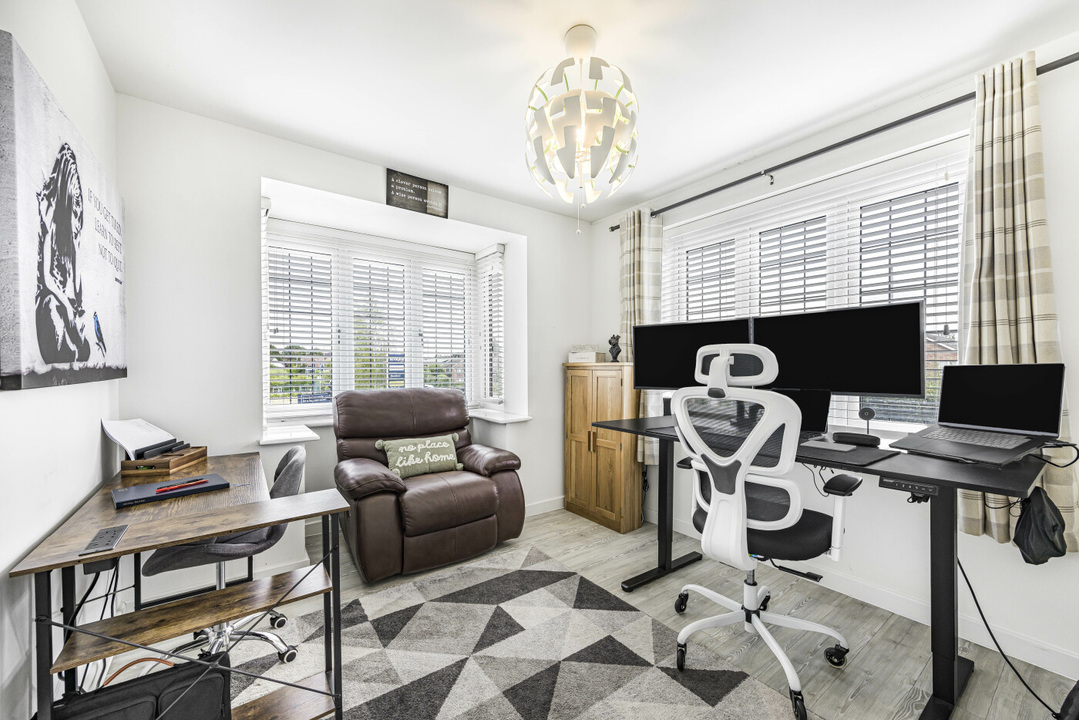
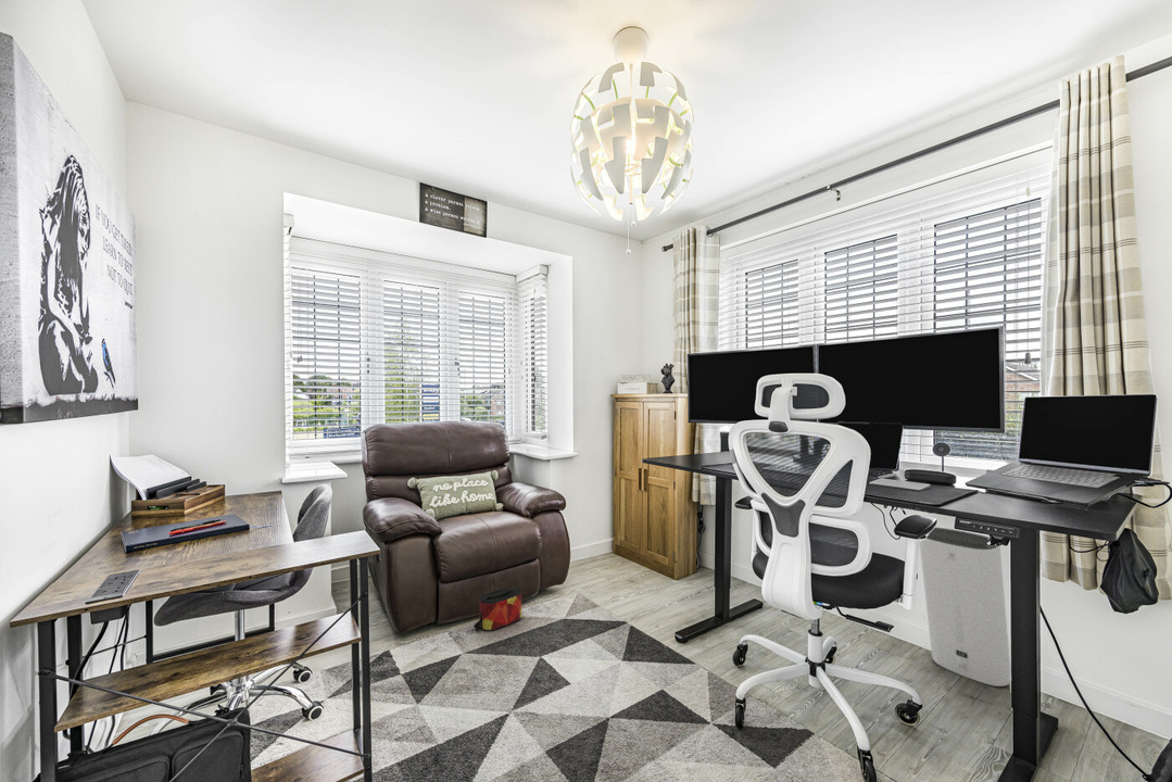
+ bag [474,585,522,632]
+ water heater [919,526,1011,688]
